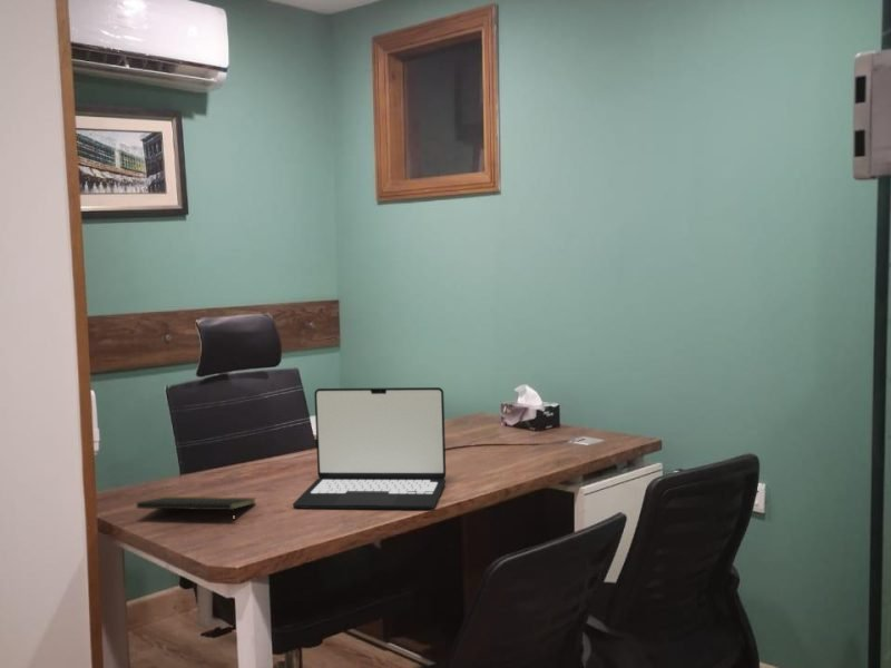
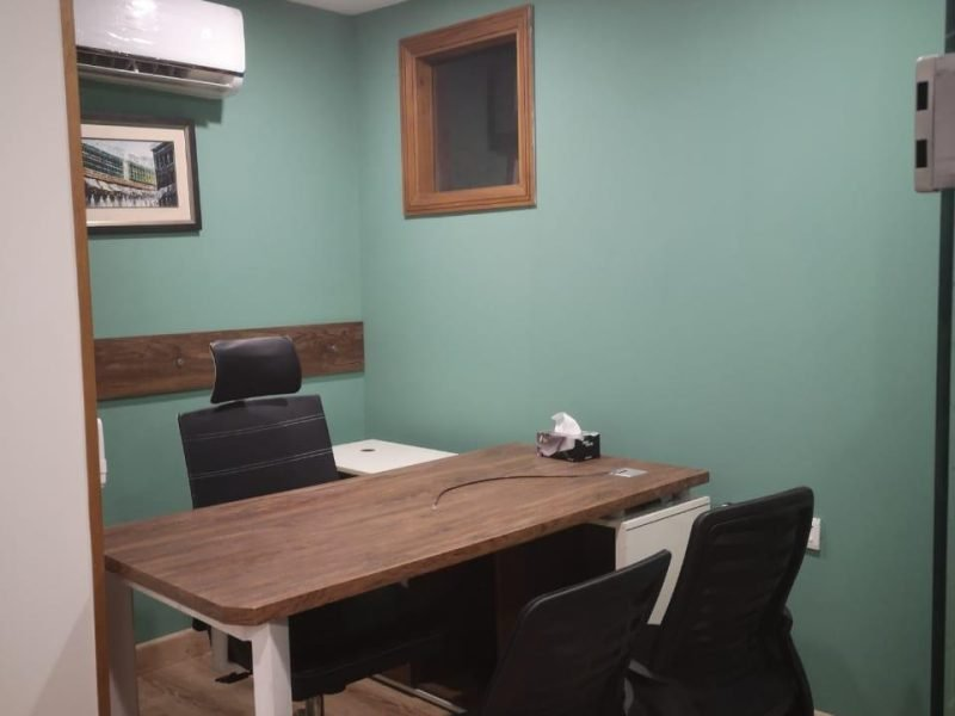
- notepad [136,495,257,524]
- laptop [292,386,447,510]
